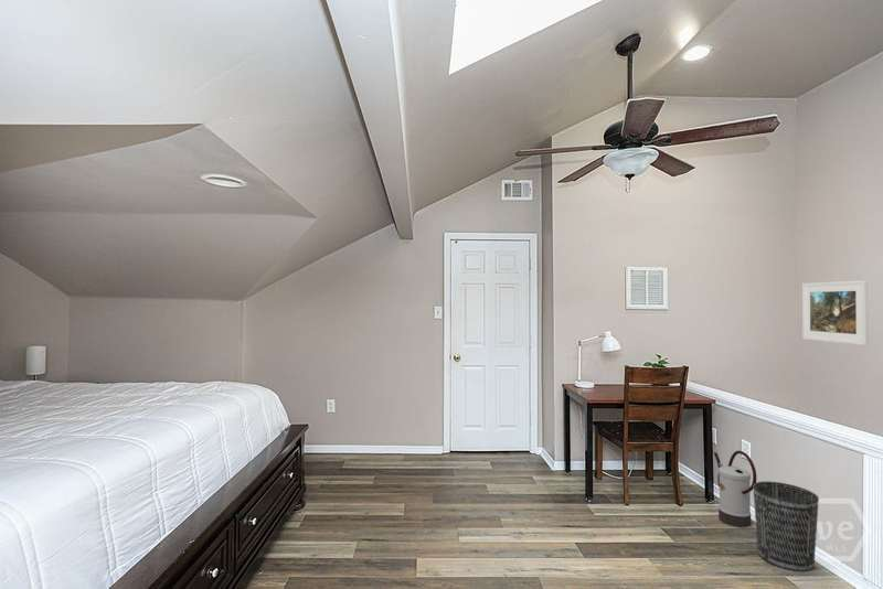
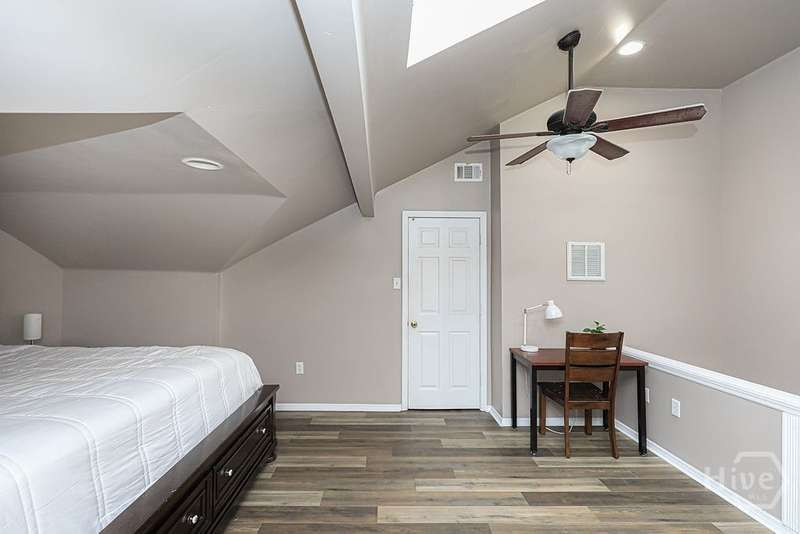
- watering can [713,450,757,528]
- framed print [801,279,869,346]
- wastebasket [753,480,820,572]
